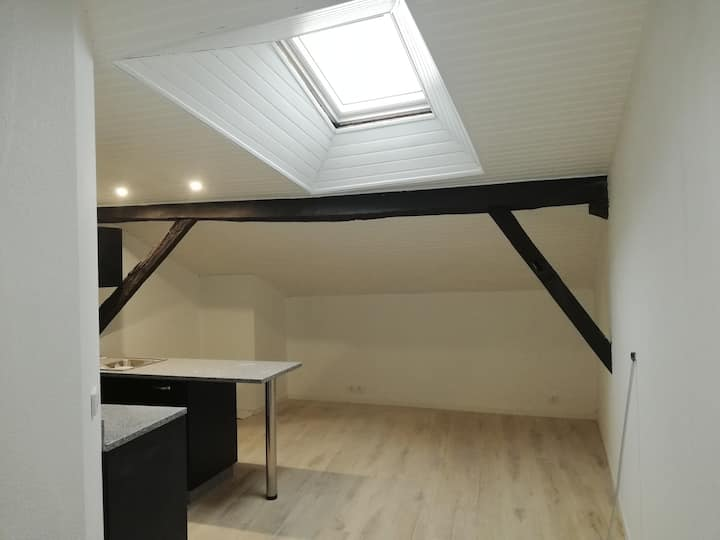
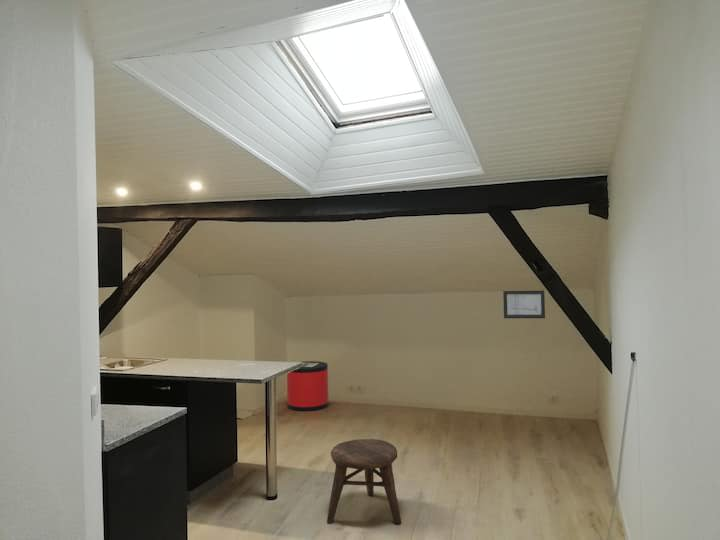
+ wall art [502,289,546,319]
+ stool [326,438,402,525]
+ trash can [286,360,329,412]
